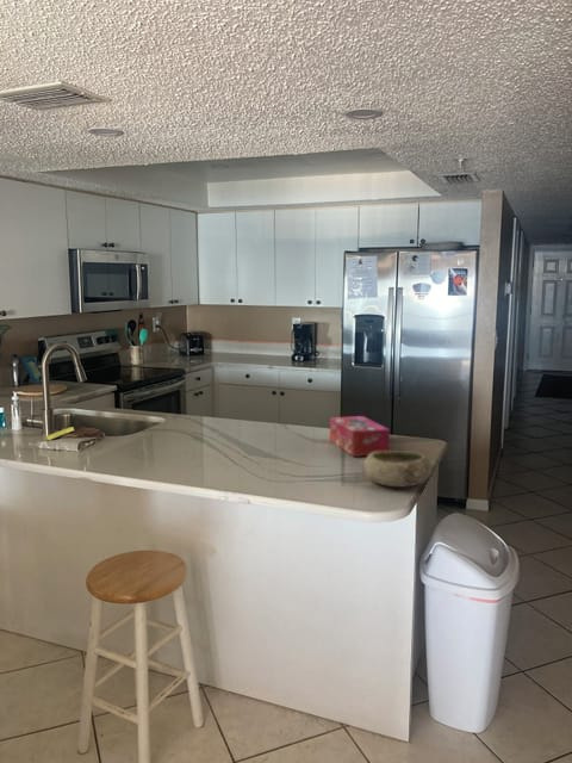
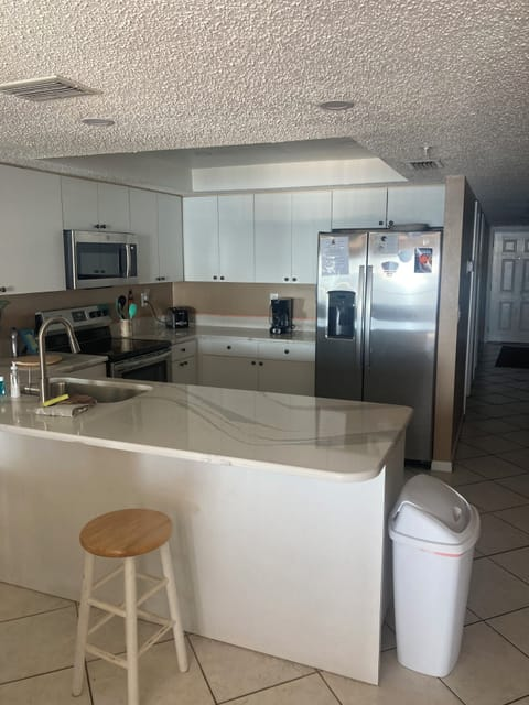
- tissue box [329,415,391,458]
- bowl [360,449,433,488]
